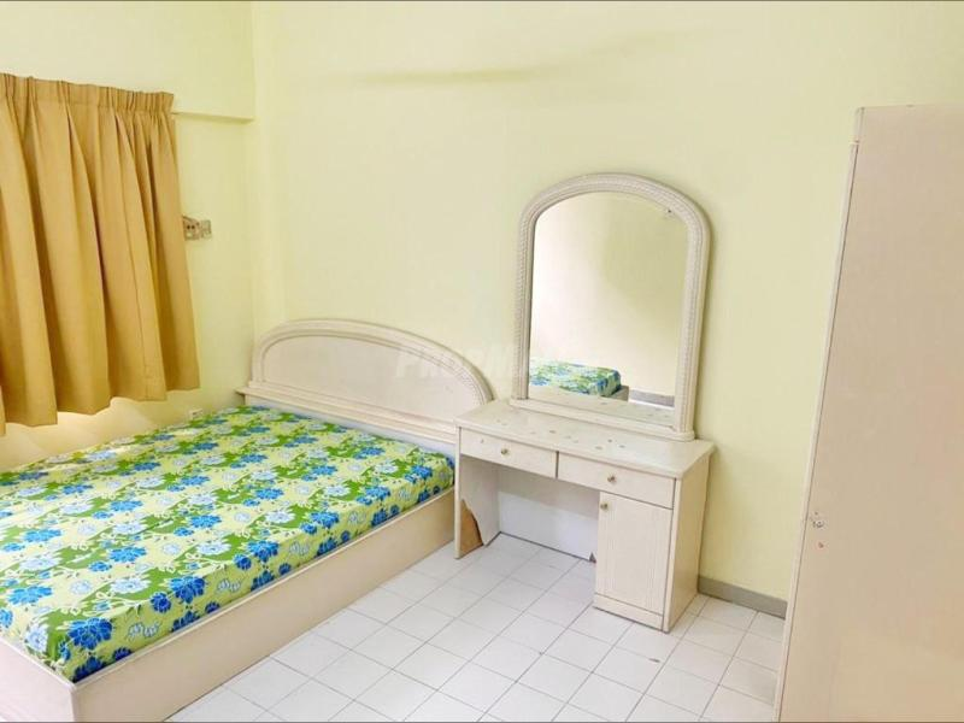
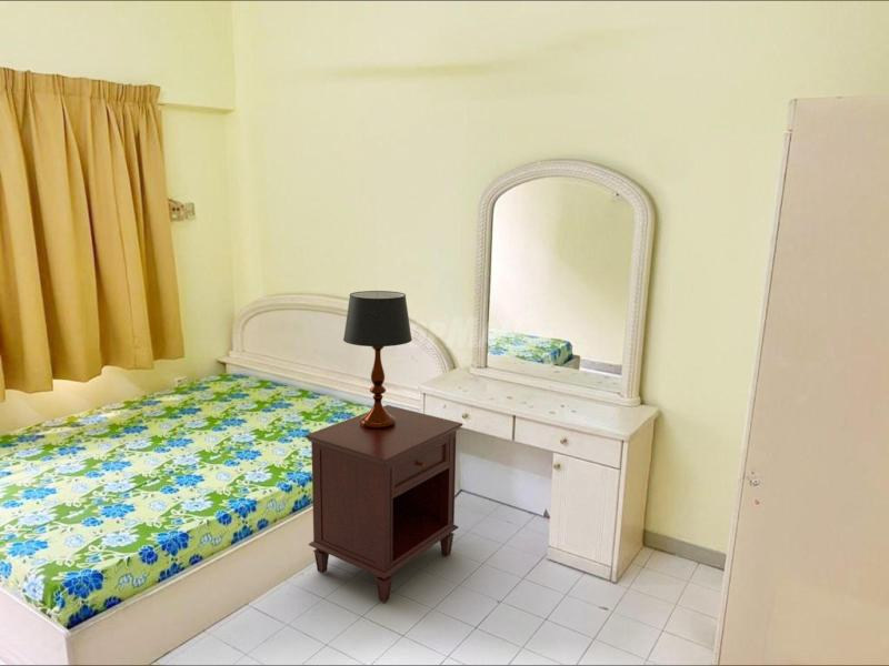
+ table lamp [342,290,413,430]
+ nightstand [303,404,465,604]
